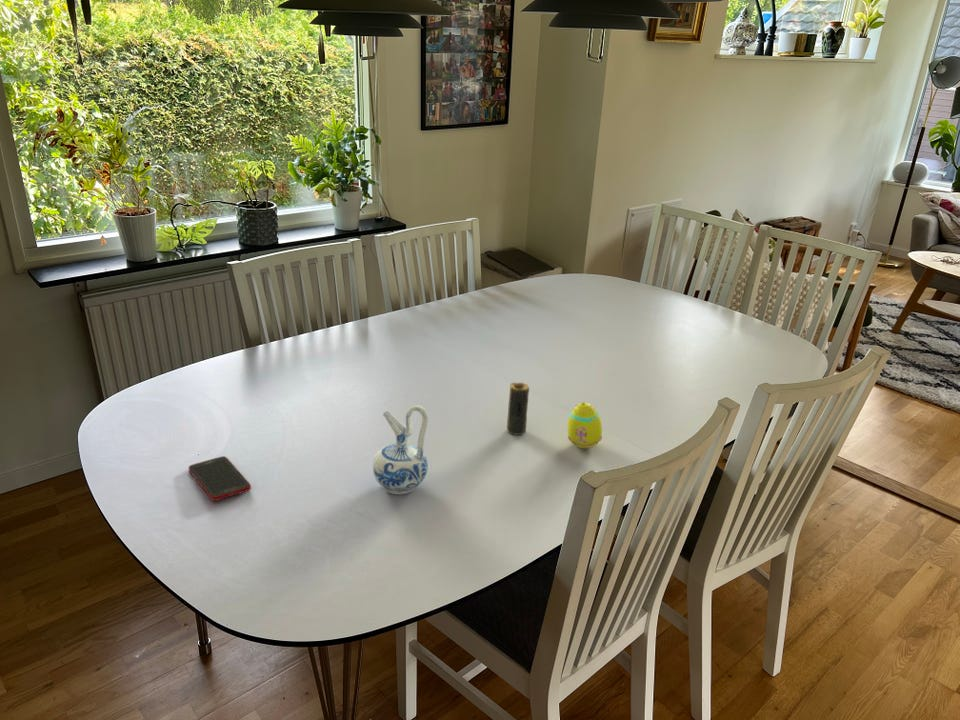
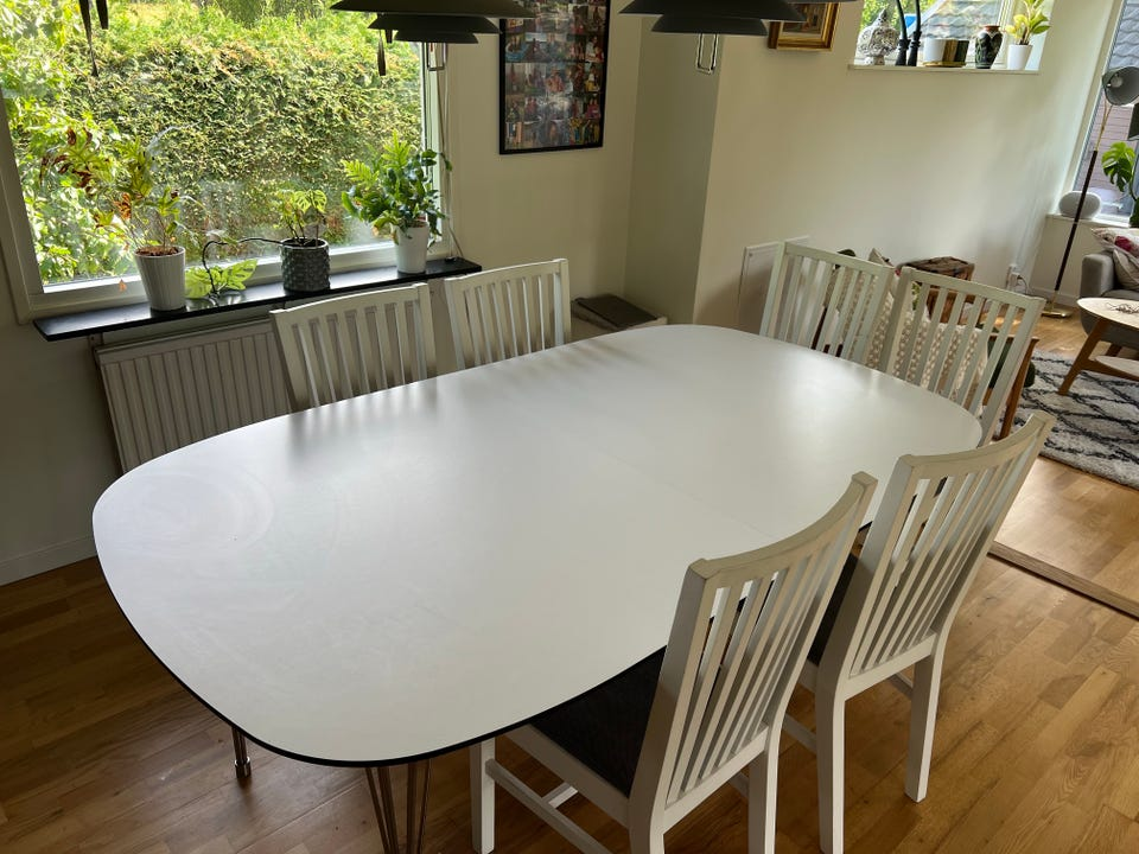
- egg [567,401,603,449]
- cell phone [188,455,252,502]
- candle [506,381,530,436]
- ceramic pitcher [372,404,429,495]
